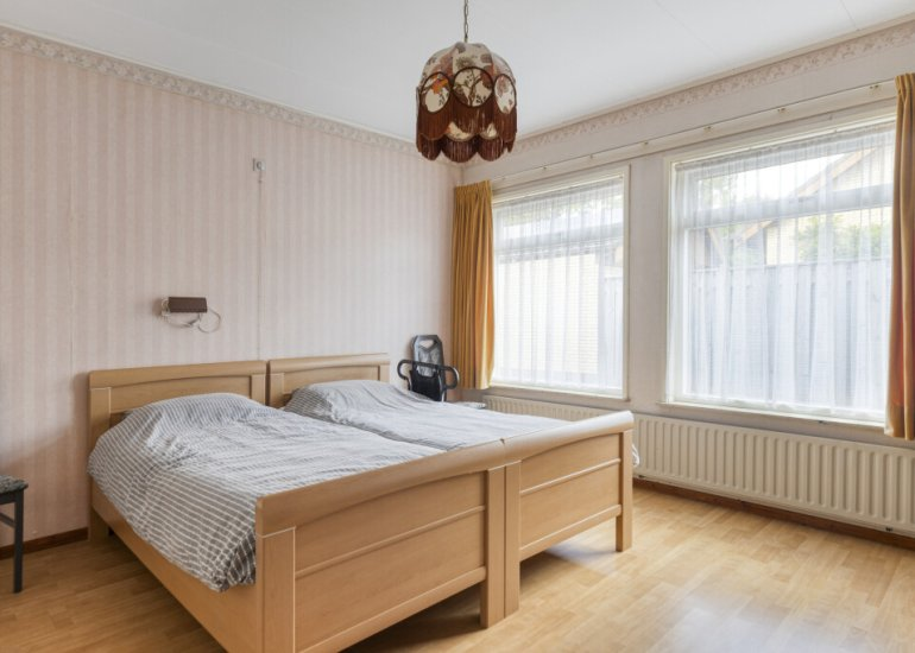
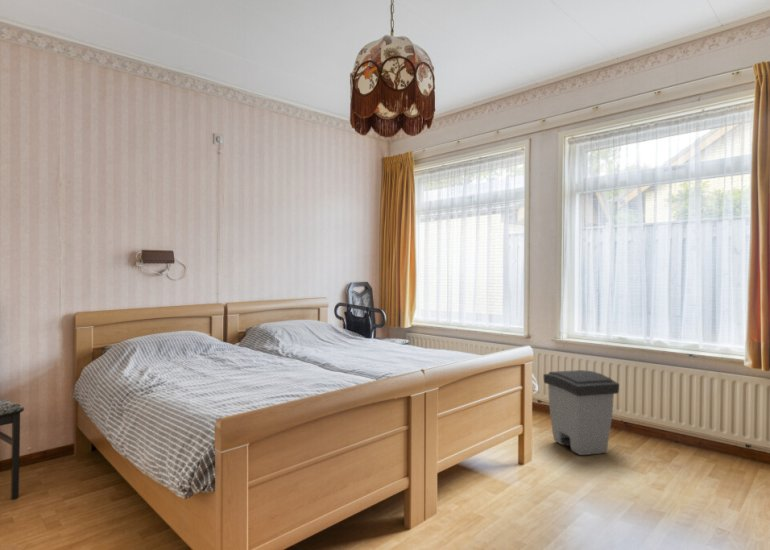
+ trash can [542,369,620,456]
